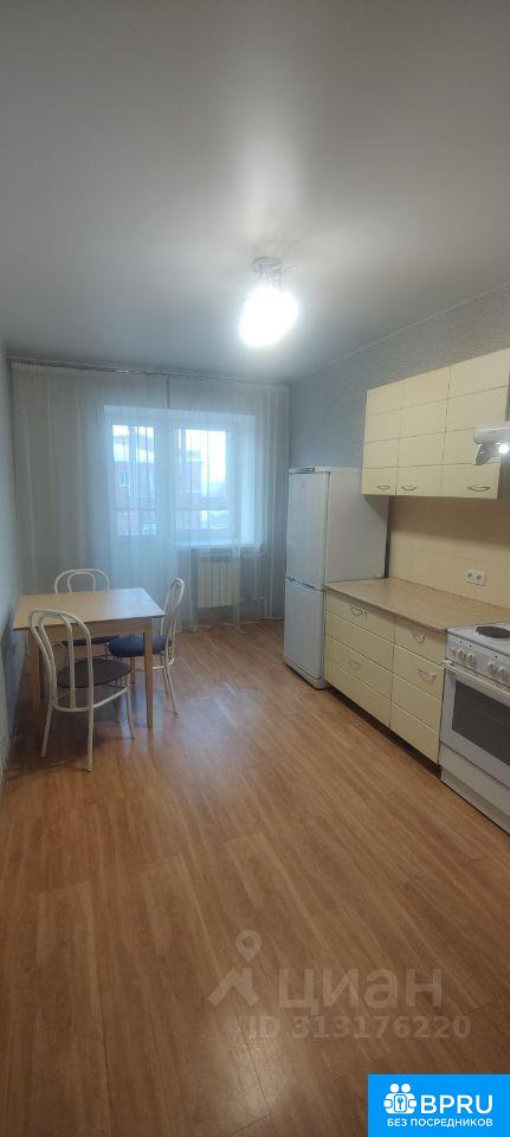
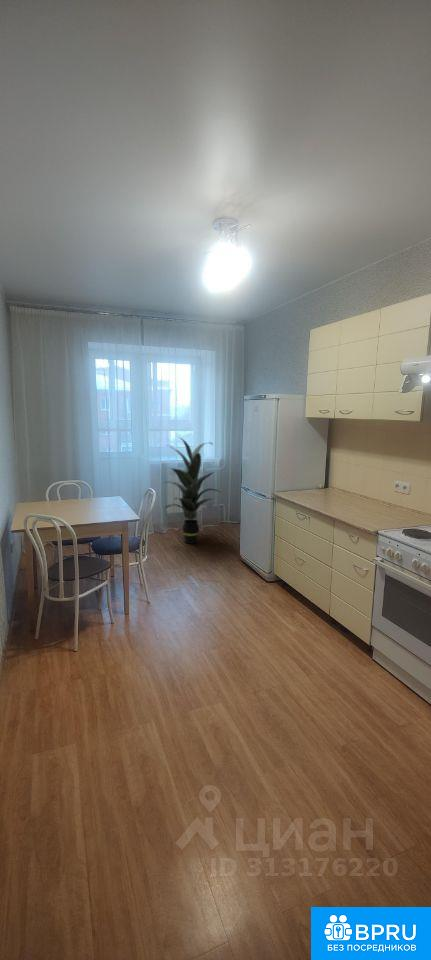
+ indoor plant [161,436,223,545]
